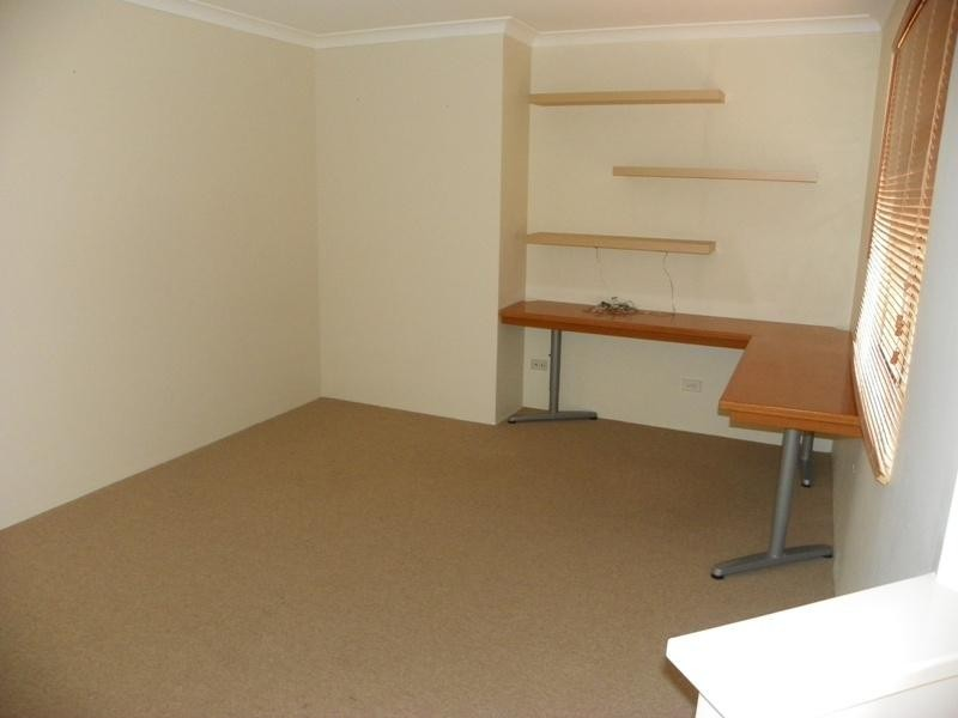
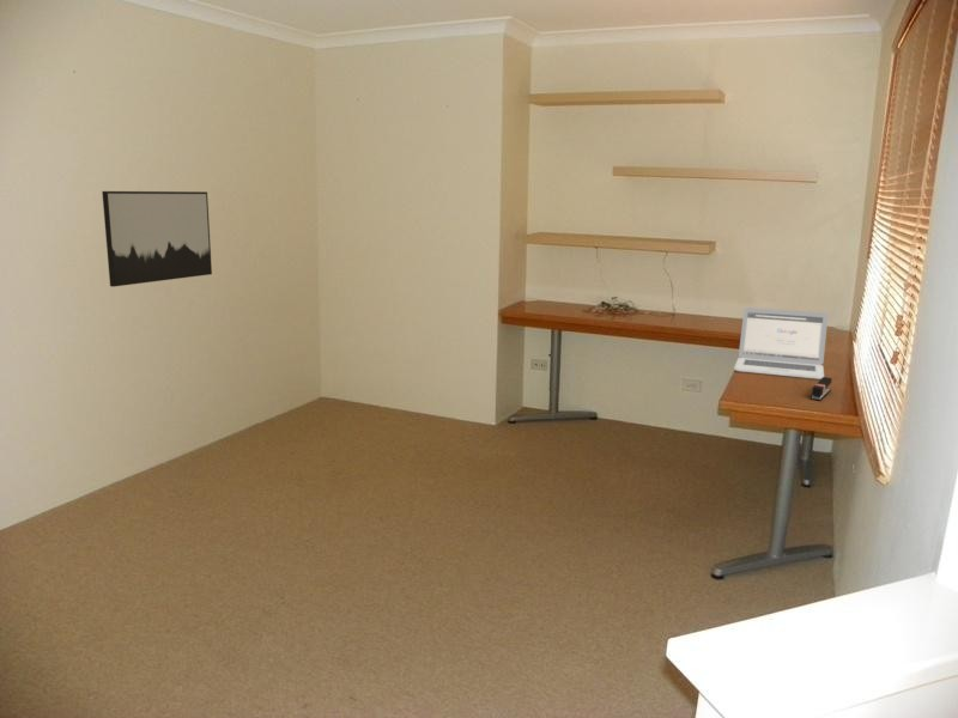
+ wall art [101,190,213,288]
+ laptop [733,306,829,381]
+ stapler [810,376,833,402]
